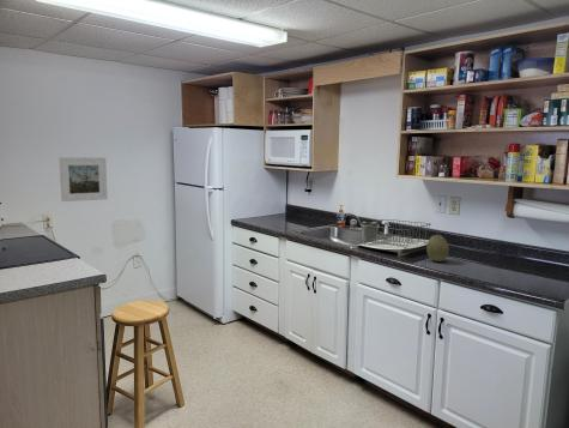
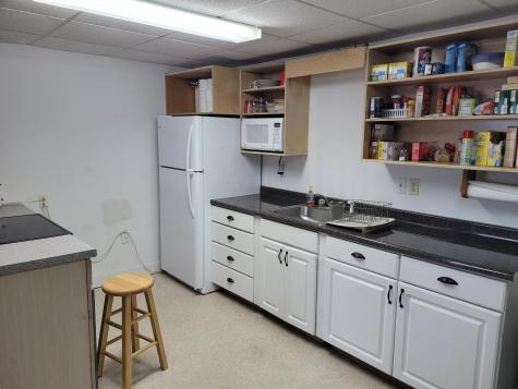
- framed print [59,156,109,203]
- fruit [425,234,450,263]
